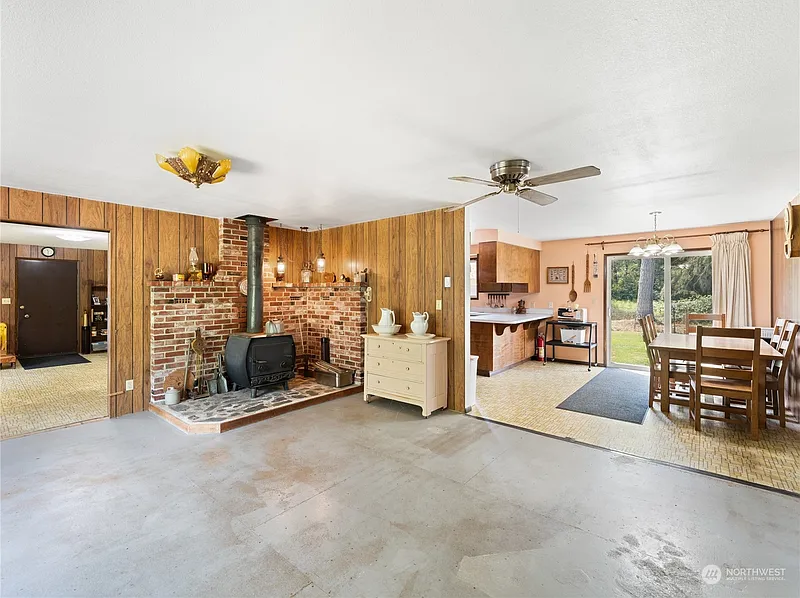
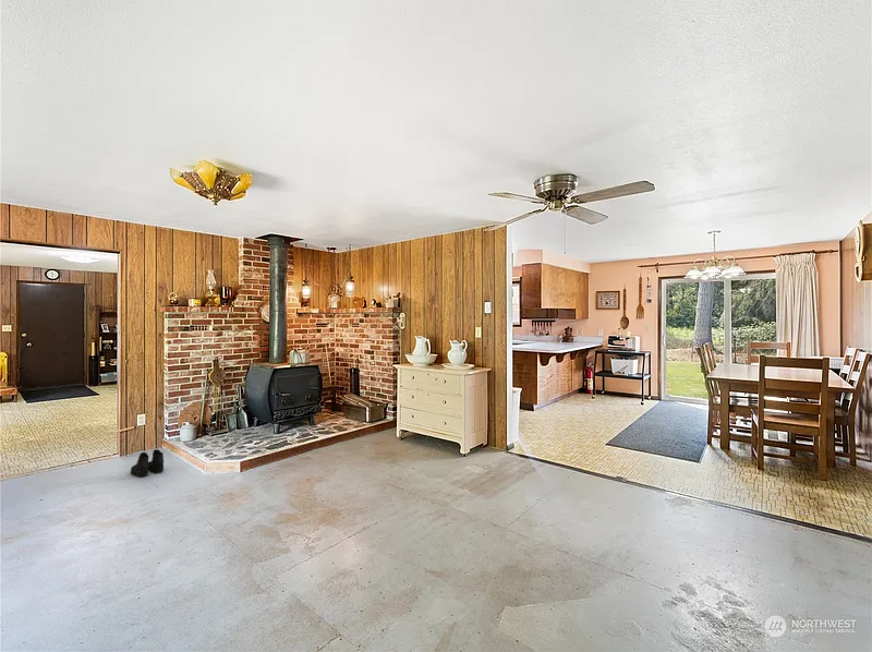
+ boots [130,448,165,478]
